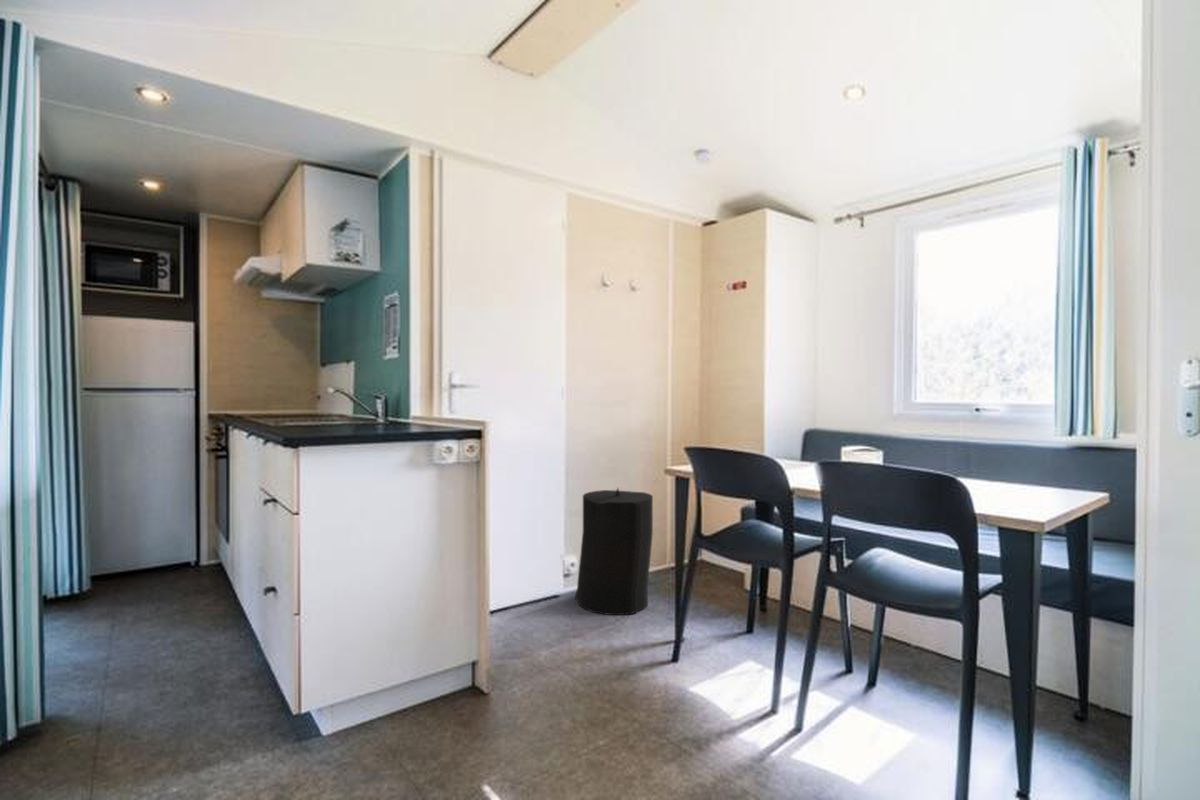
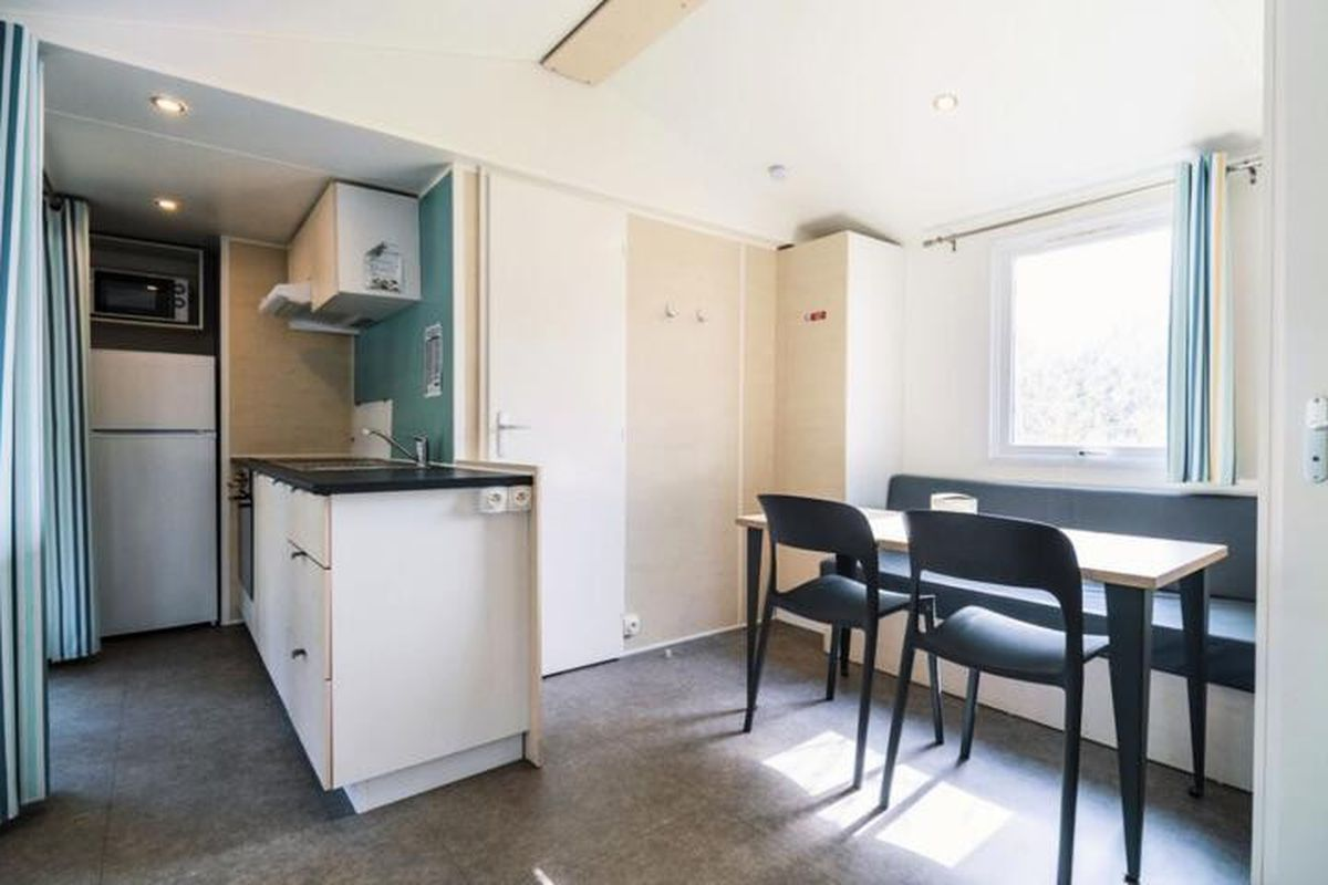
- trash can [574,487,654,616]
